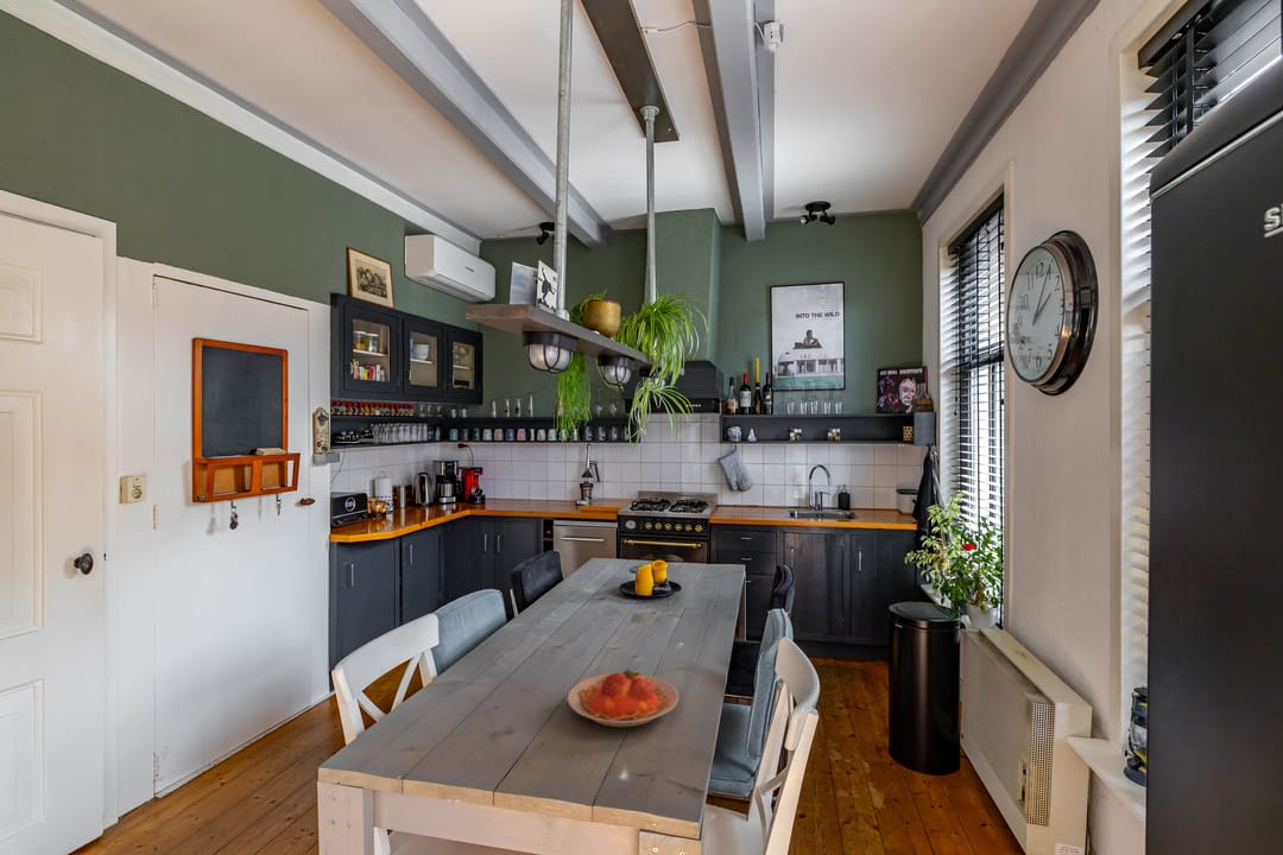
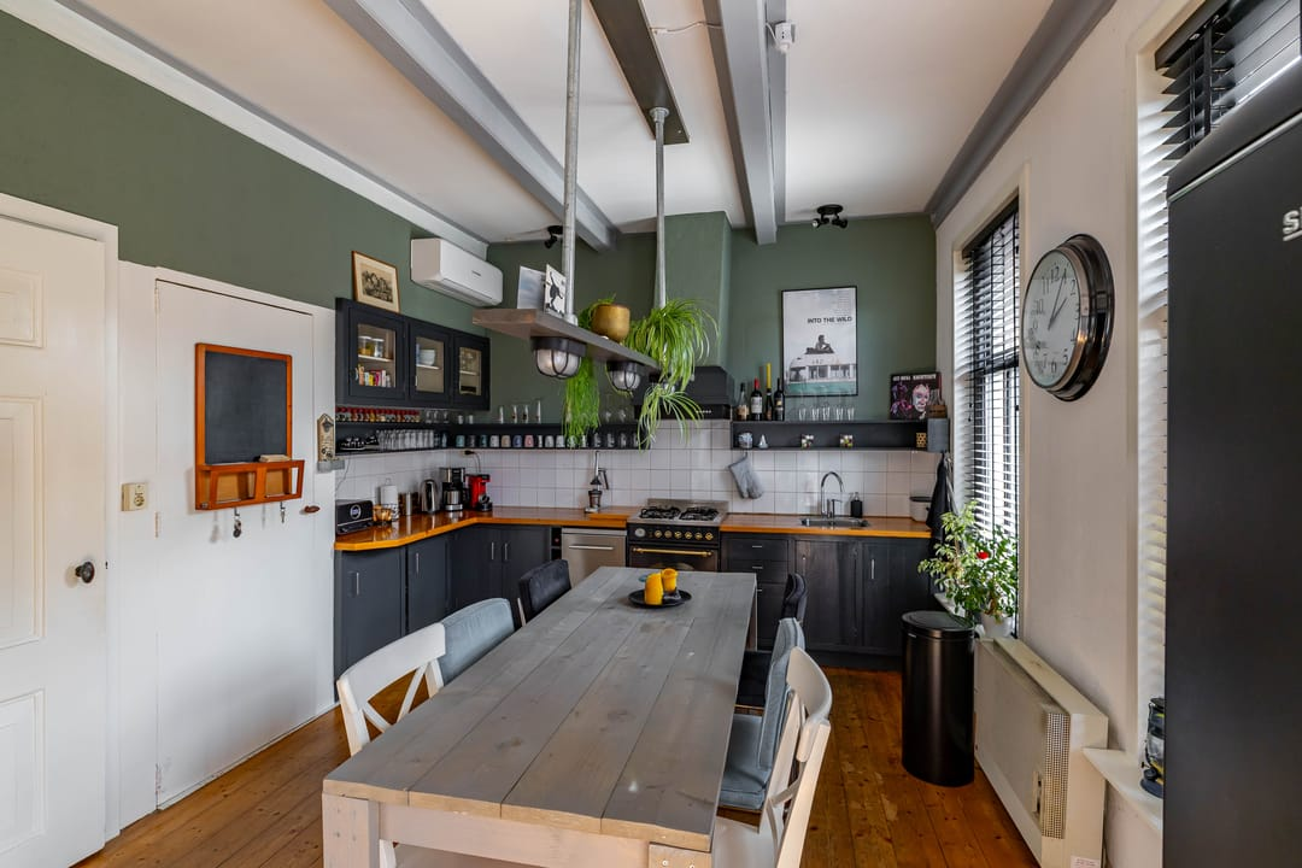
- plate [567,667,680,728]
